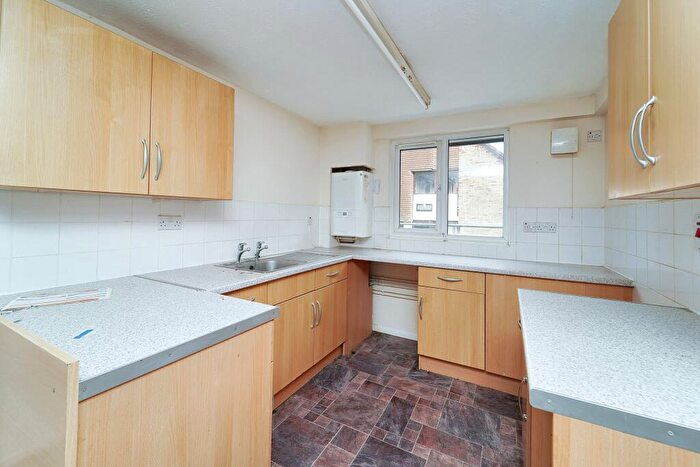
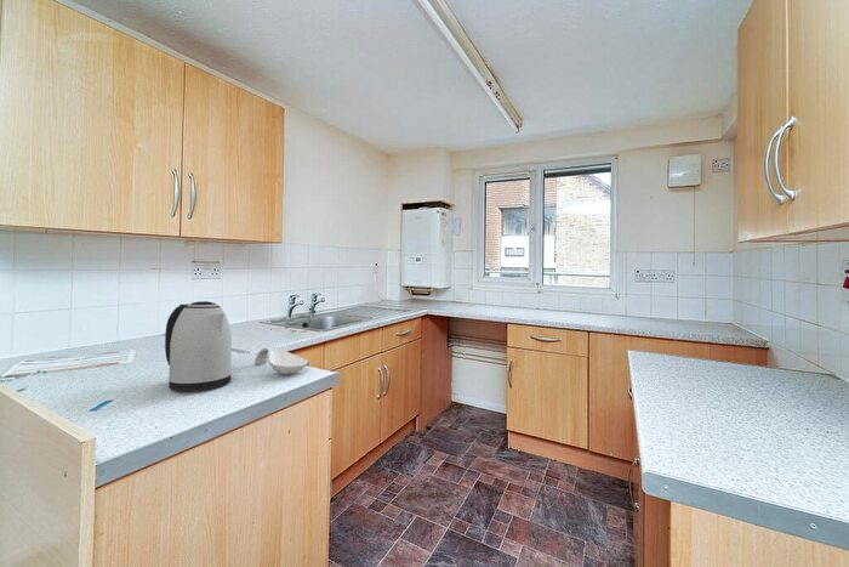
+ spoon rest [253,346,308,375]
+ kettle [164,300,233,392]
